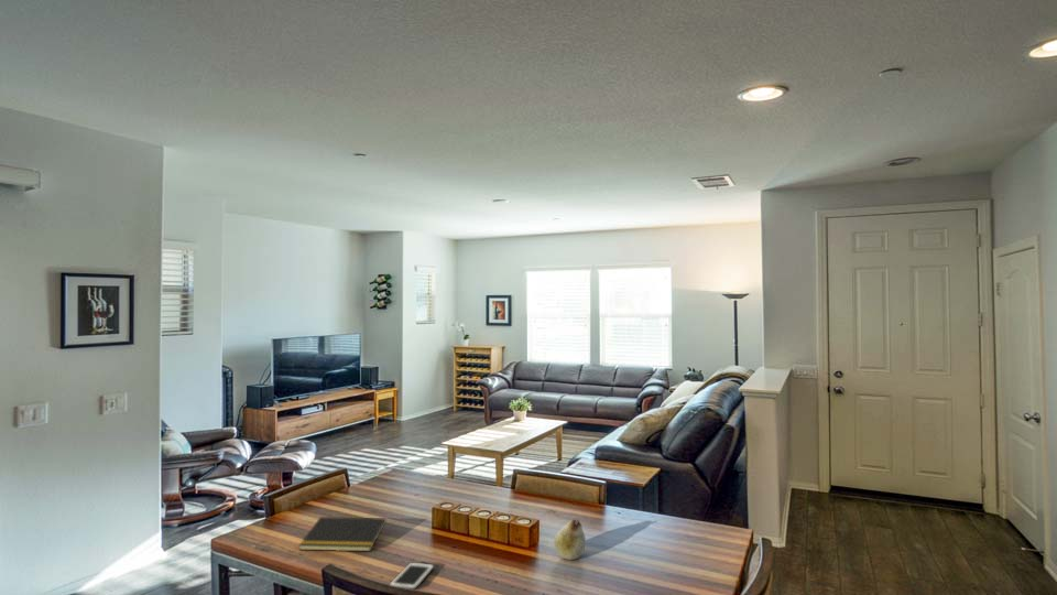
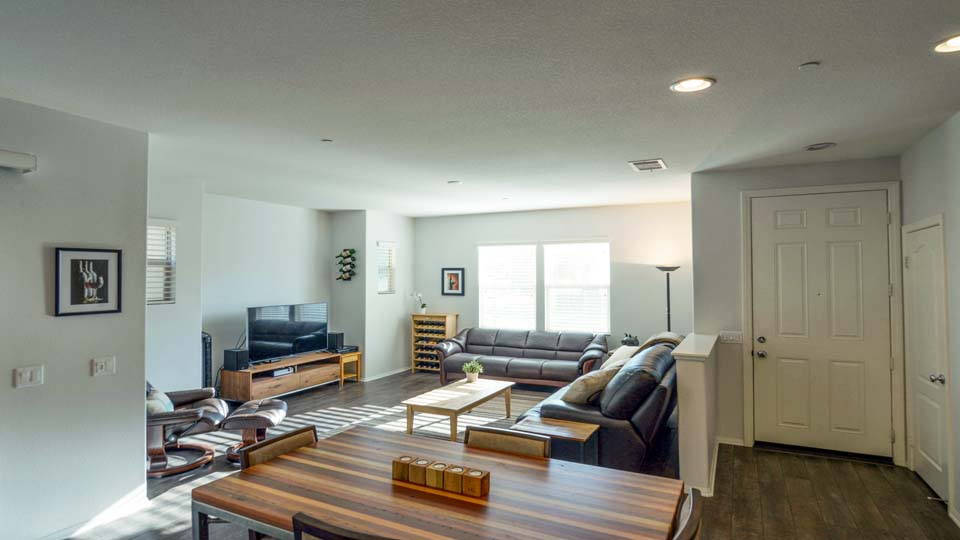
- fruit [554,518,586,561]
- cell phone [389,562,435,591]
- notepad [297,516,388,552]
